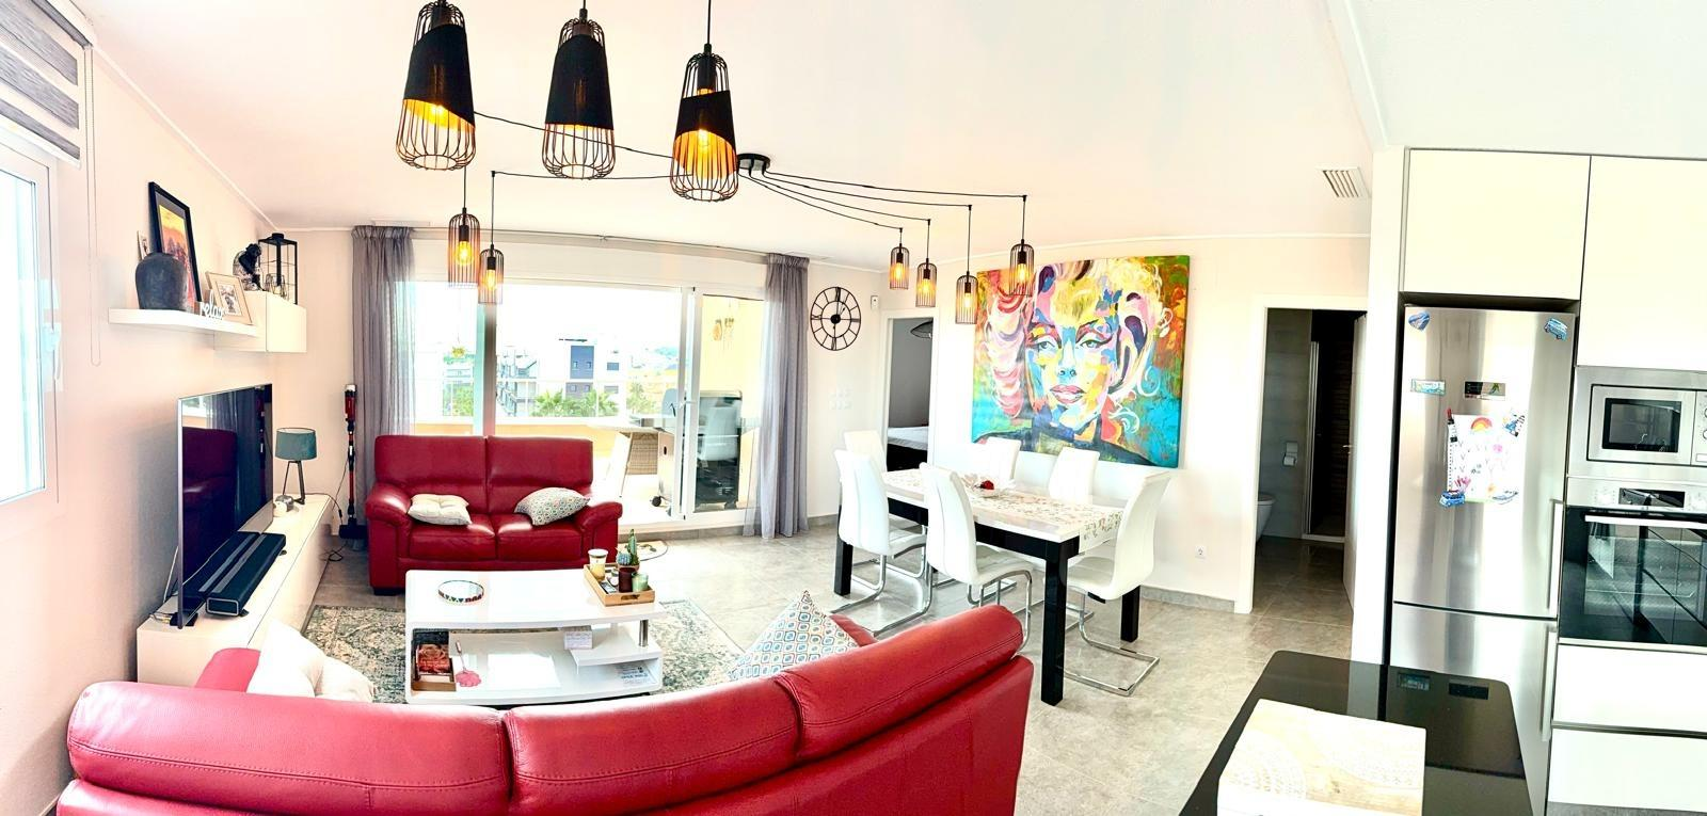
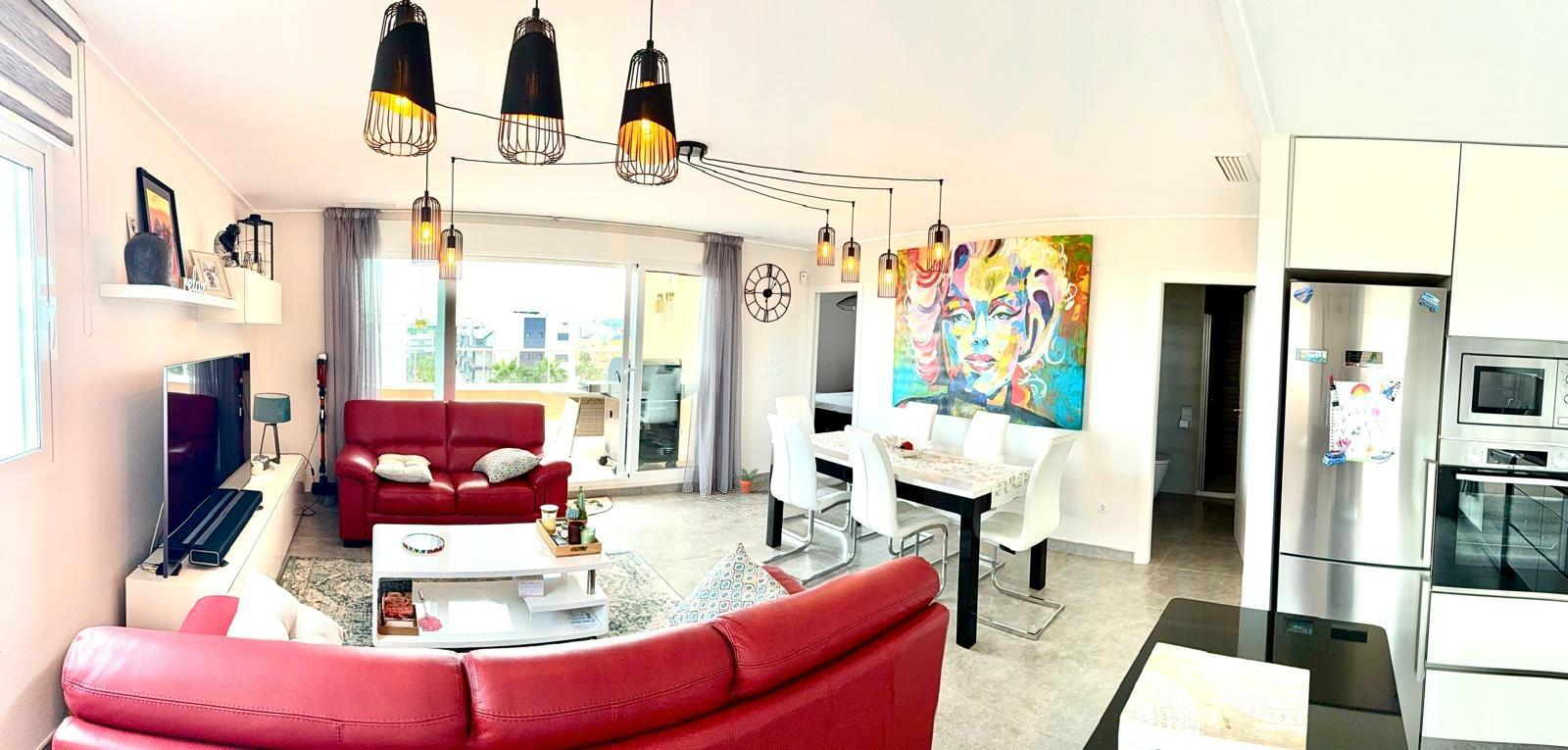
+ potted plant [730,465,764,494]
